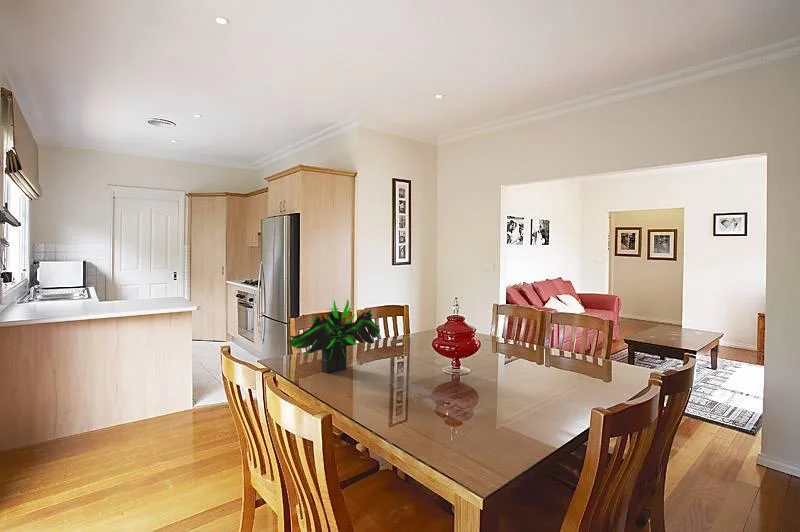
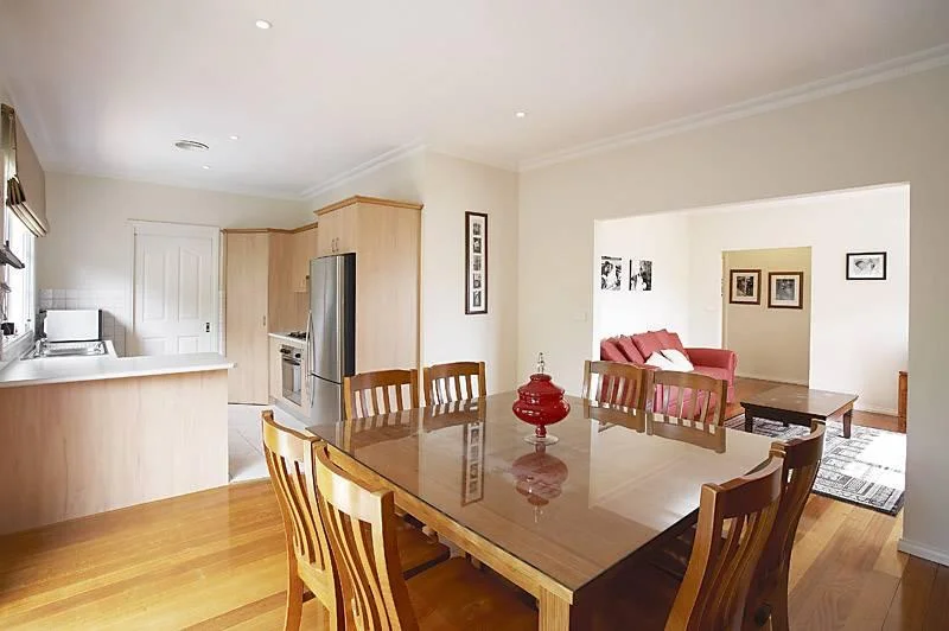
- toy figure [286,299,381,373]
